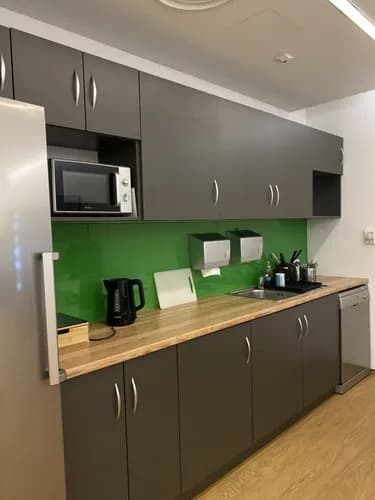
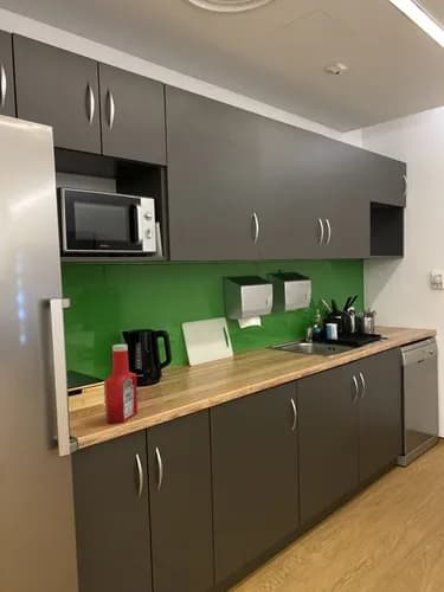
+ soap bottle [104,343,139,425]
